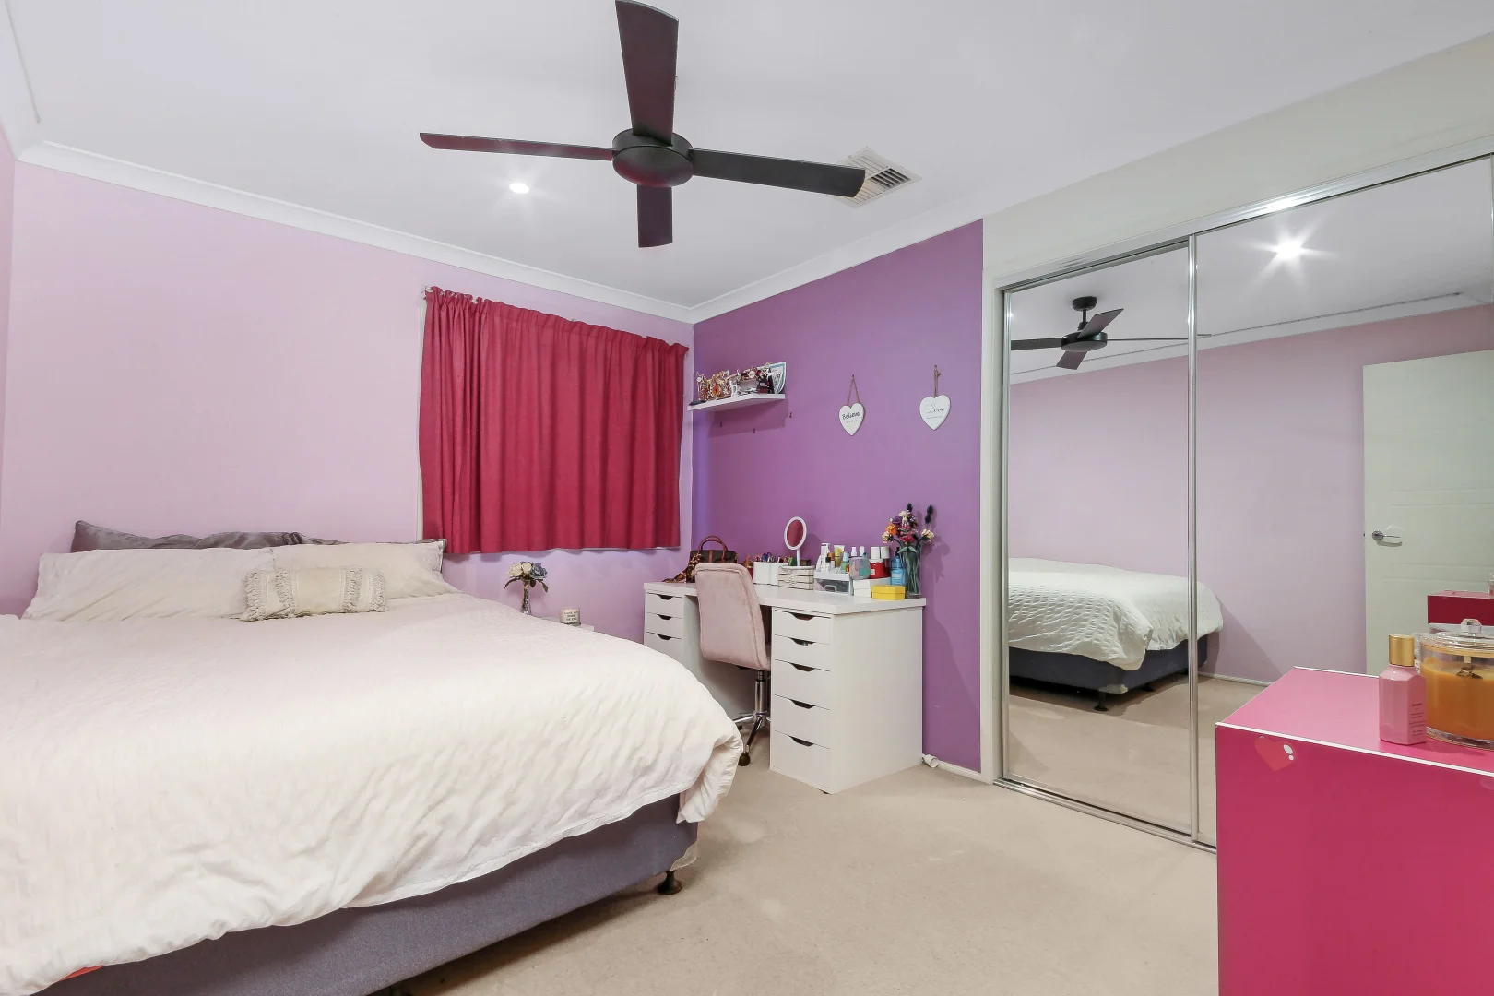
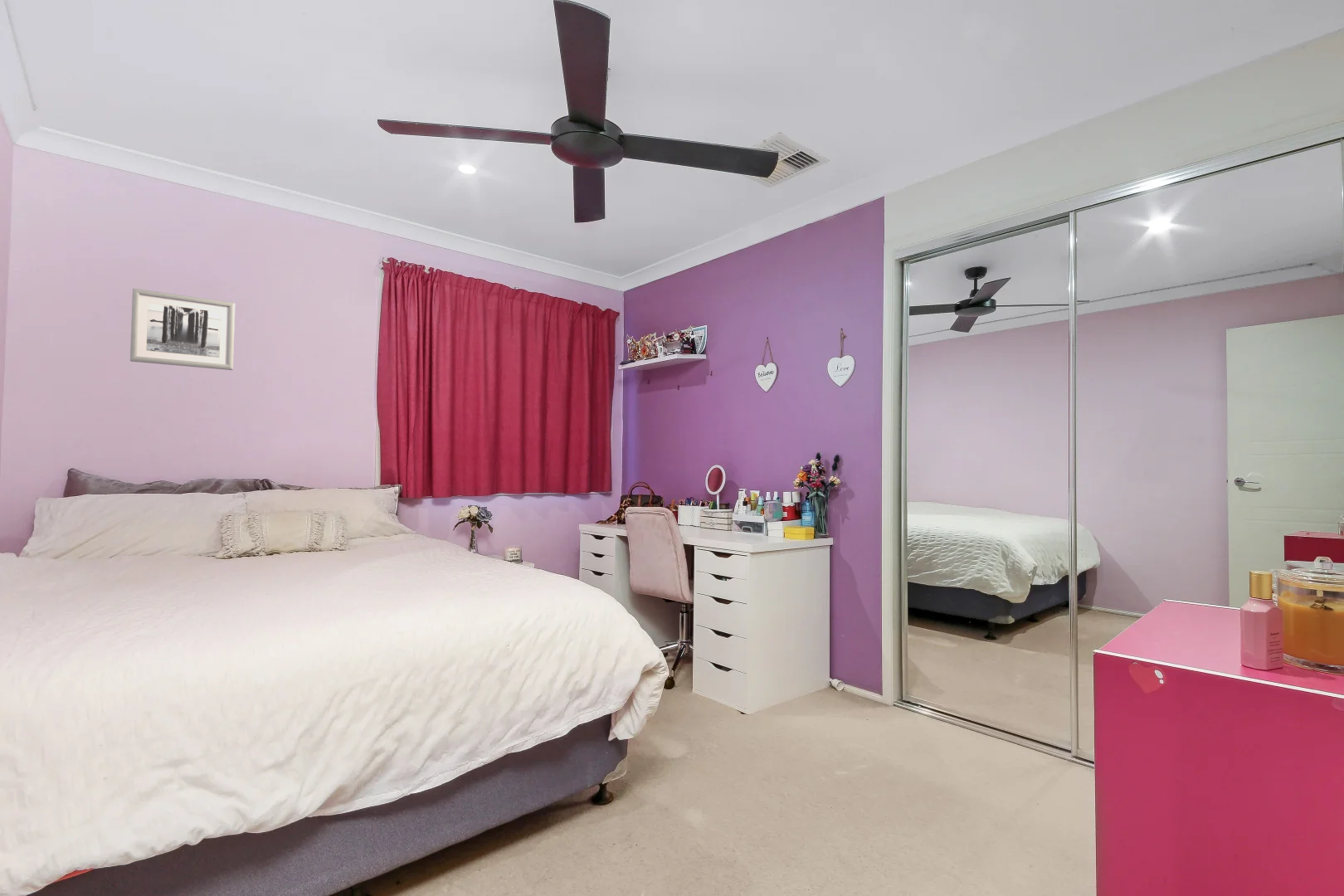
+ wall art [129,288,236,371]
